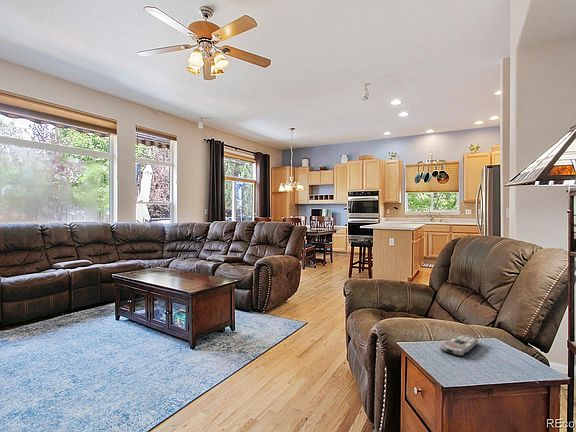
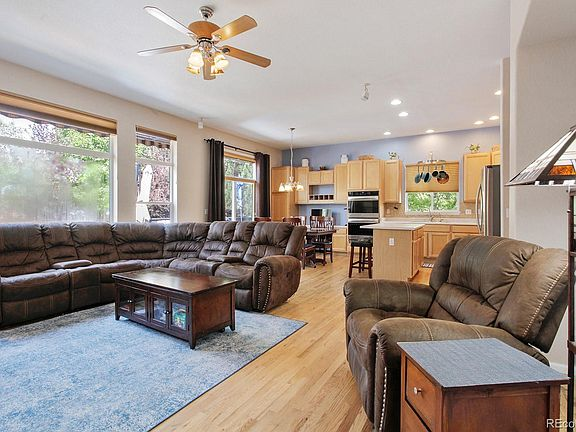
- remote control [439,334,479,357]
